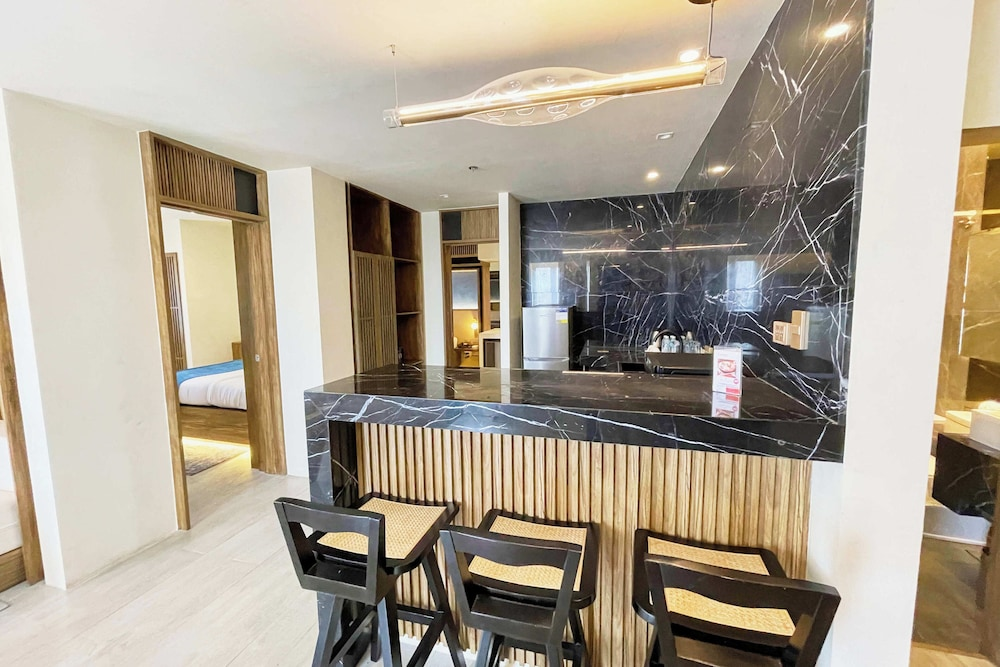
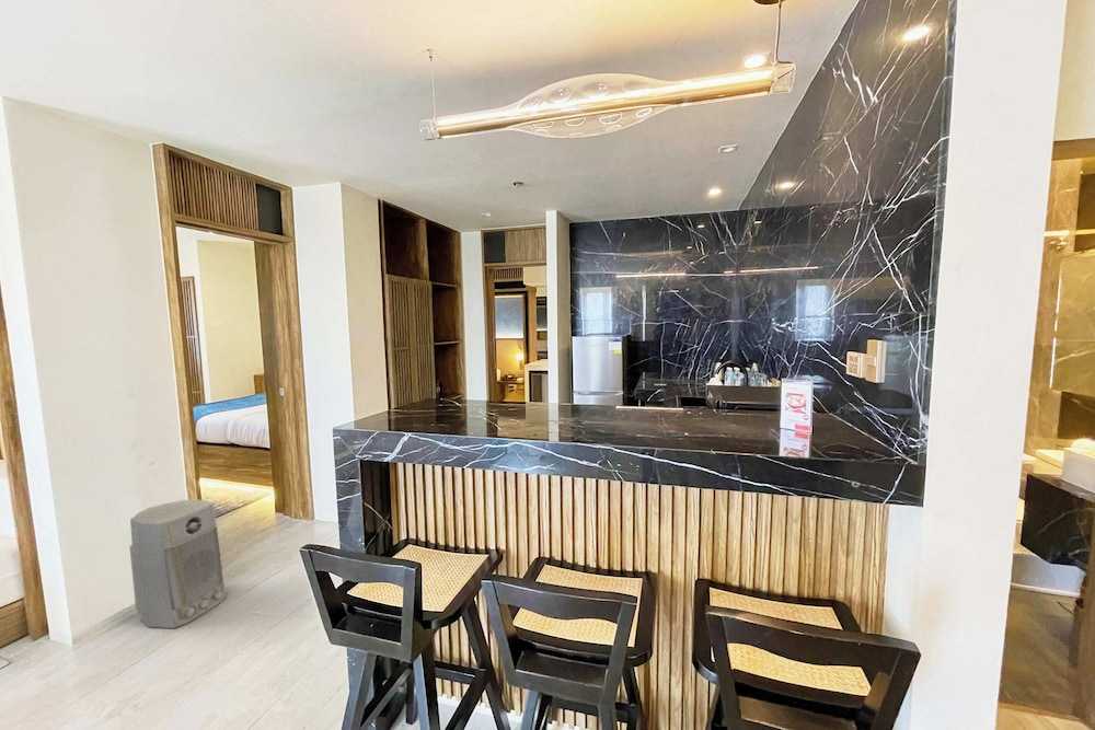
+ air purifier [128,499,228,629]
